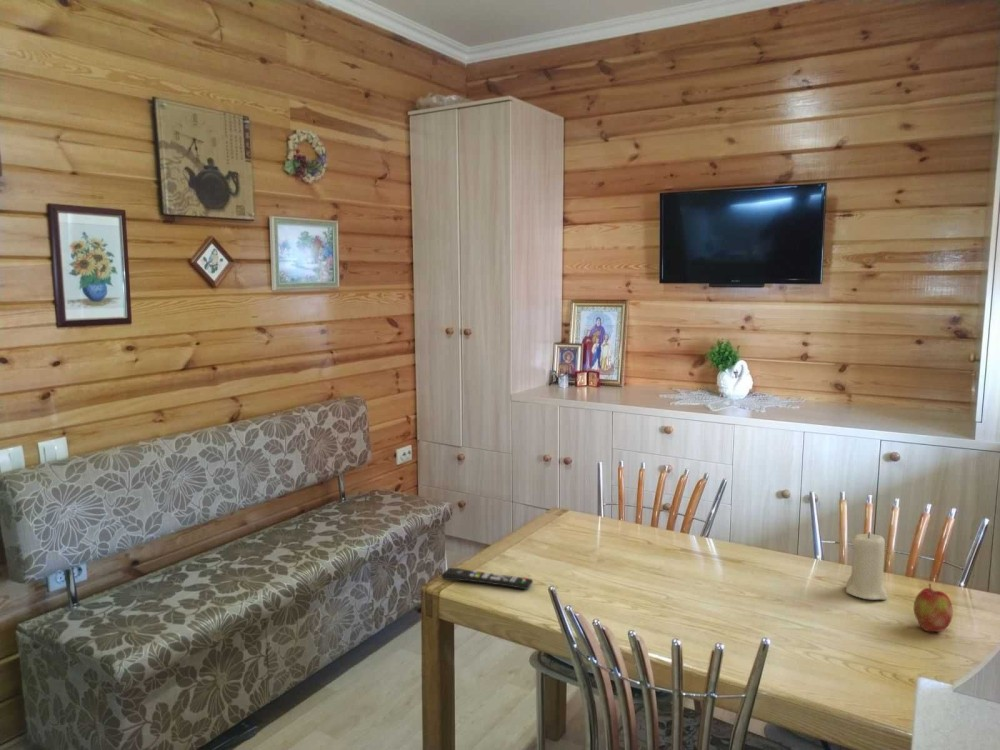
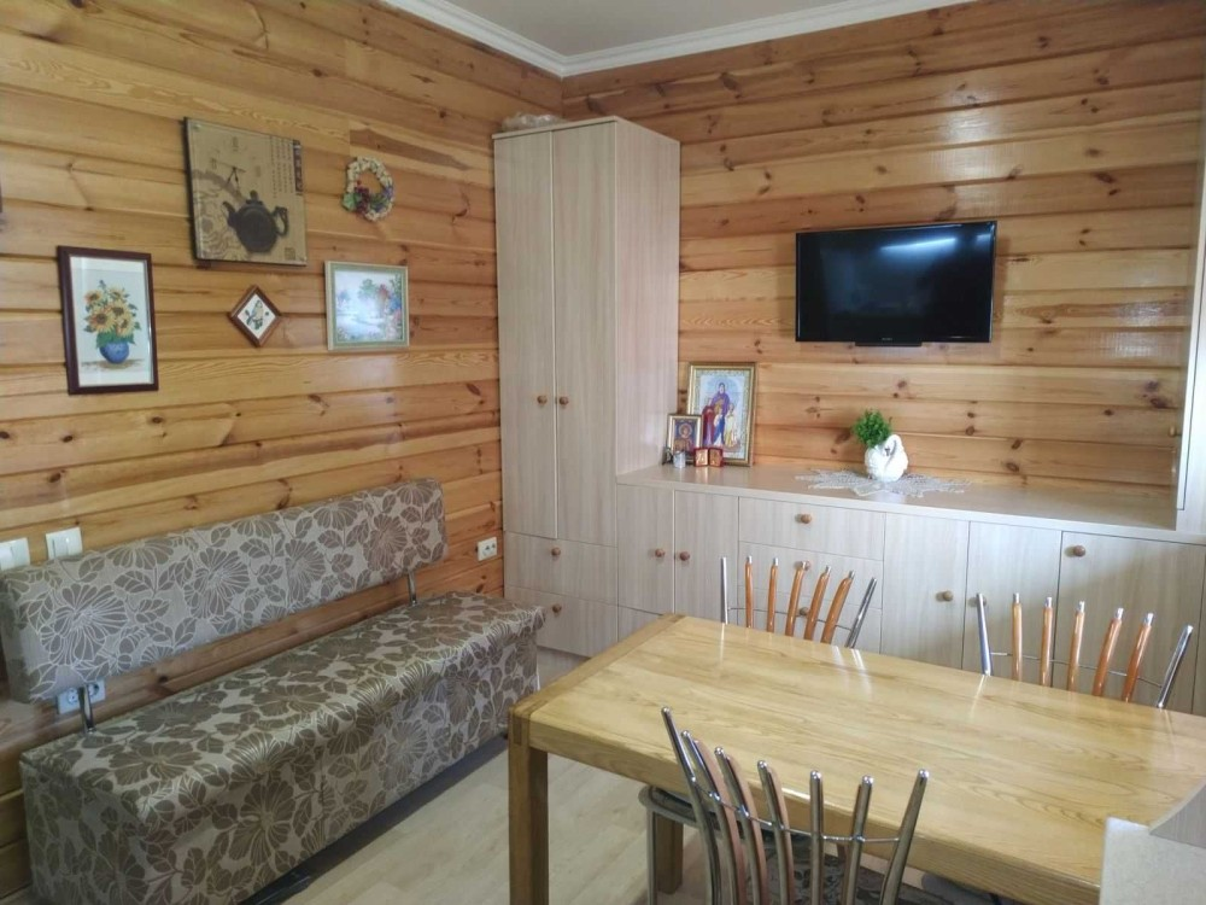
- remote control [440,567,534,590]
- candle [845,531,889,601]
- apple [913,583,954,633]
